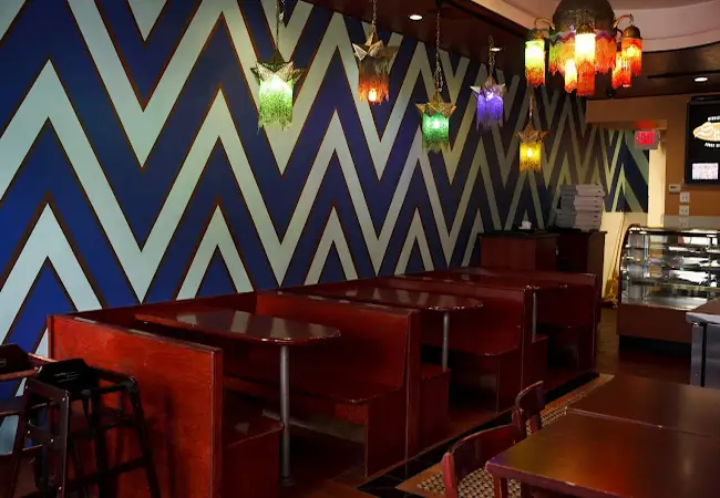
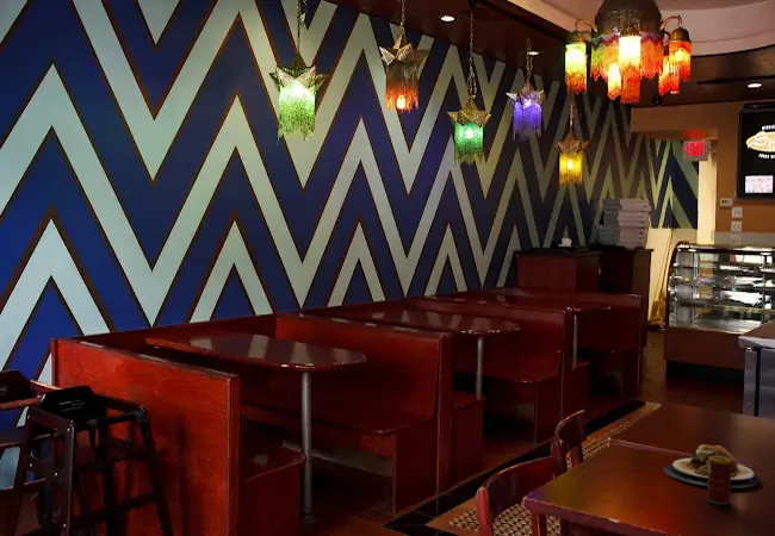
+ beverage can [706,456,731,506]
+ plate [662,443,761,490]
